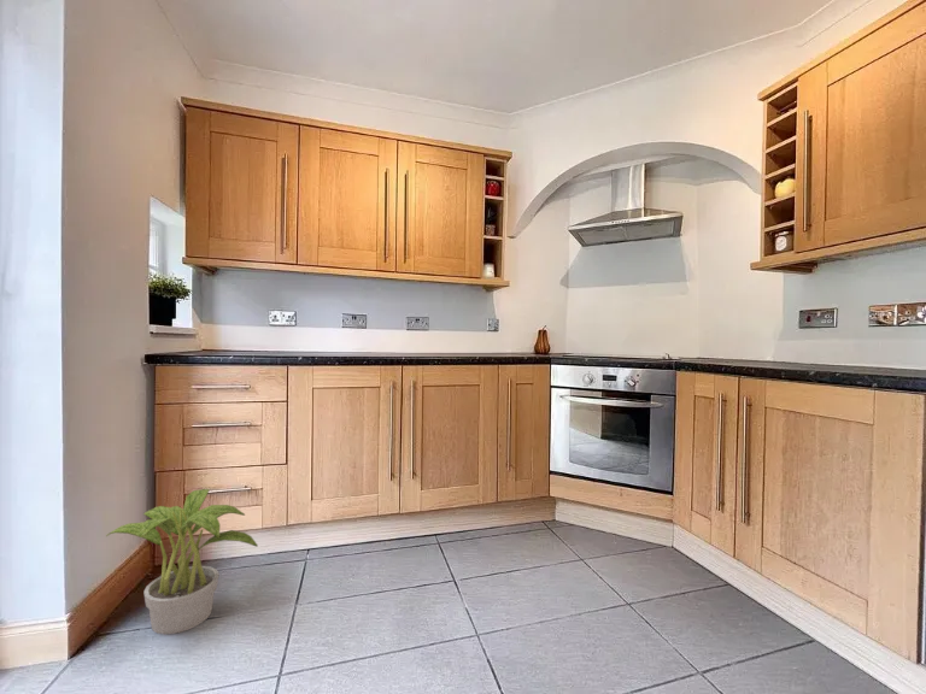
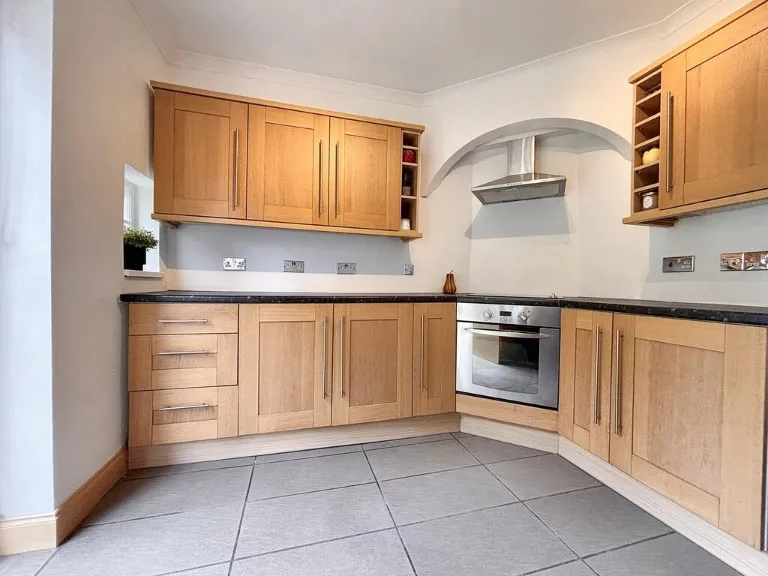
- potted plant [105,488,259,635]
